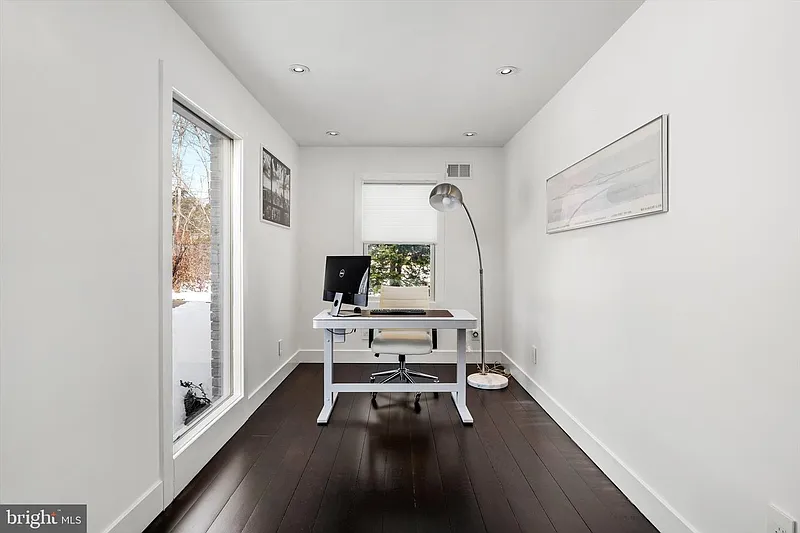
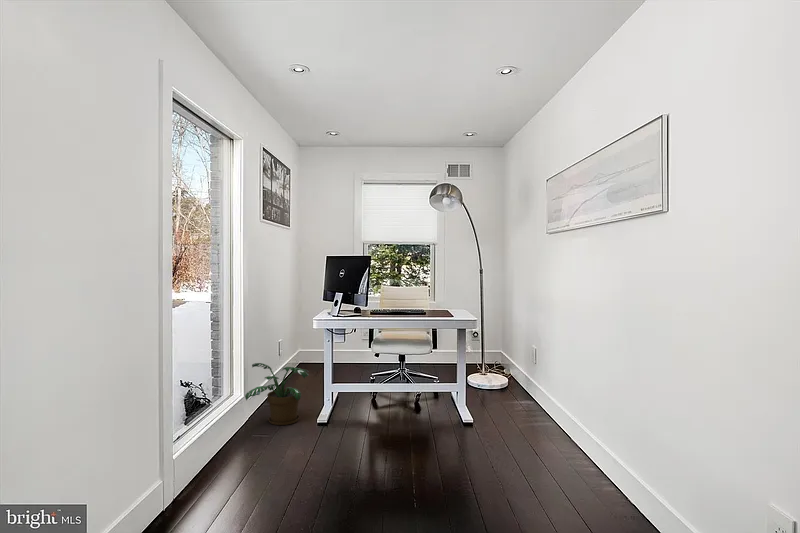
+ potted plant [244,362,310,426]
